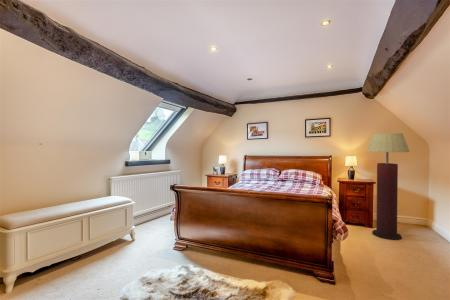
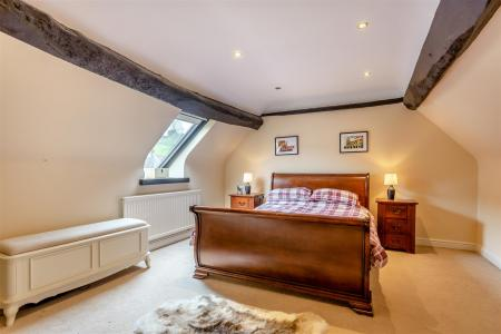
- floor lamp [366,132,411,241]
